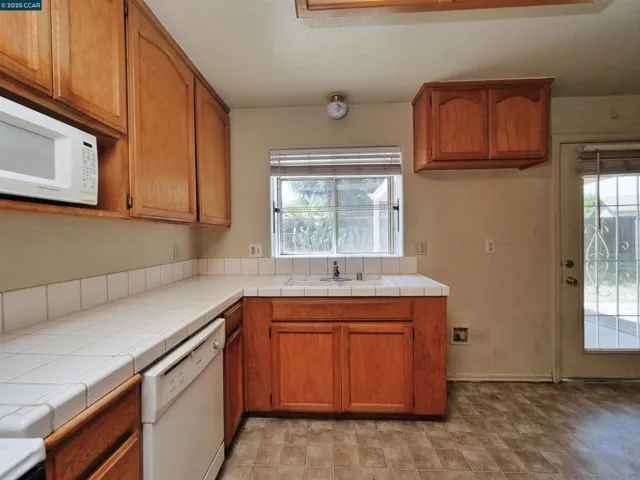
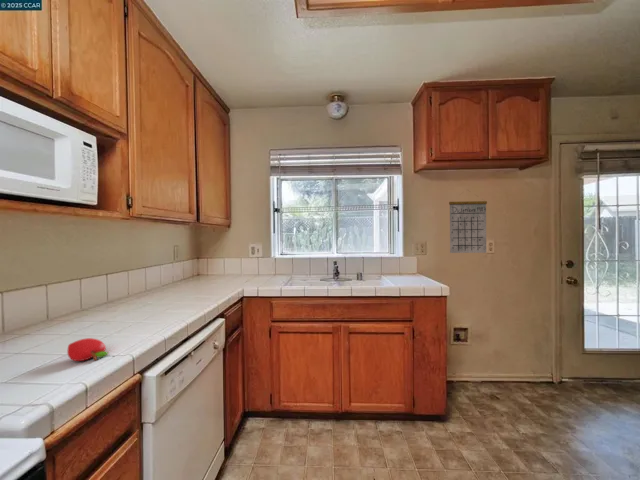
+ calendar [448,189,488,254]
+ fruit [66,337,109,362]
